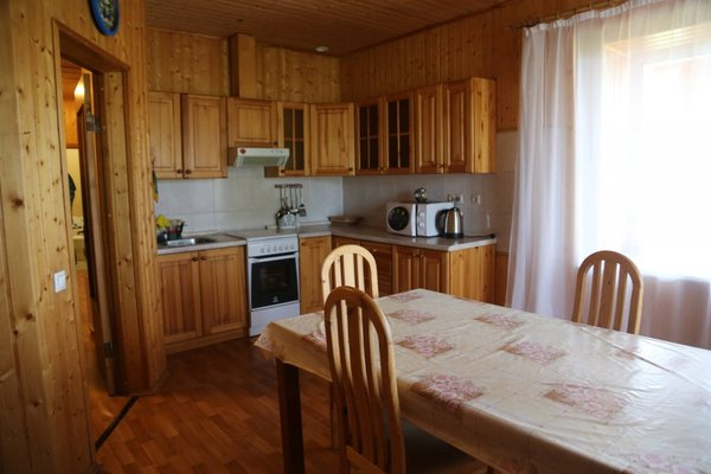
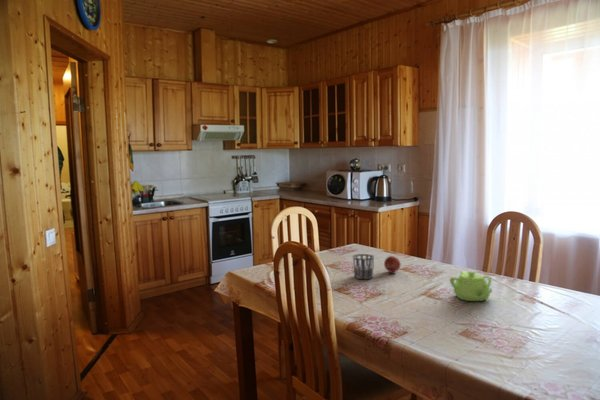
+ cup [352,253,375,280]
+ fruit [383,255,402,275]
+ teapot [449,270,493,302]
